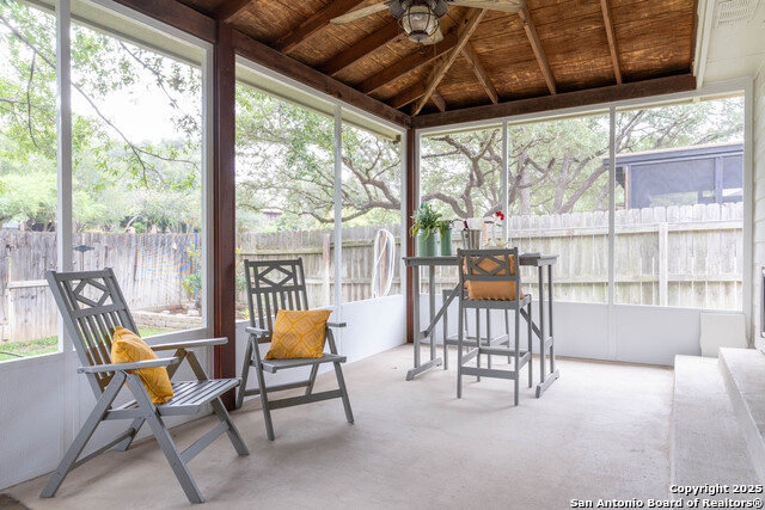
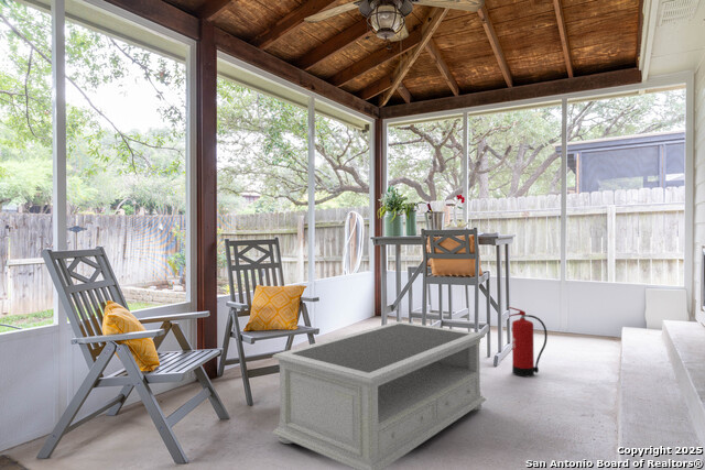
+ fire extinguisher [508,306,549,378]
+ coffee table [271,320,487,470]
